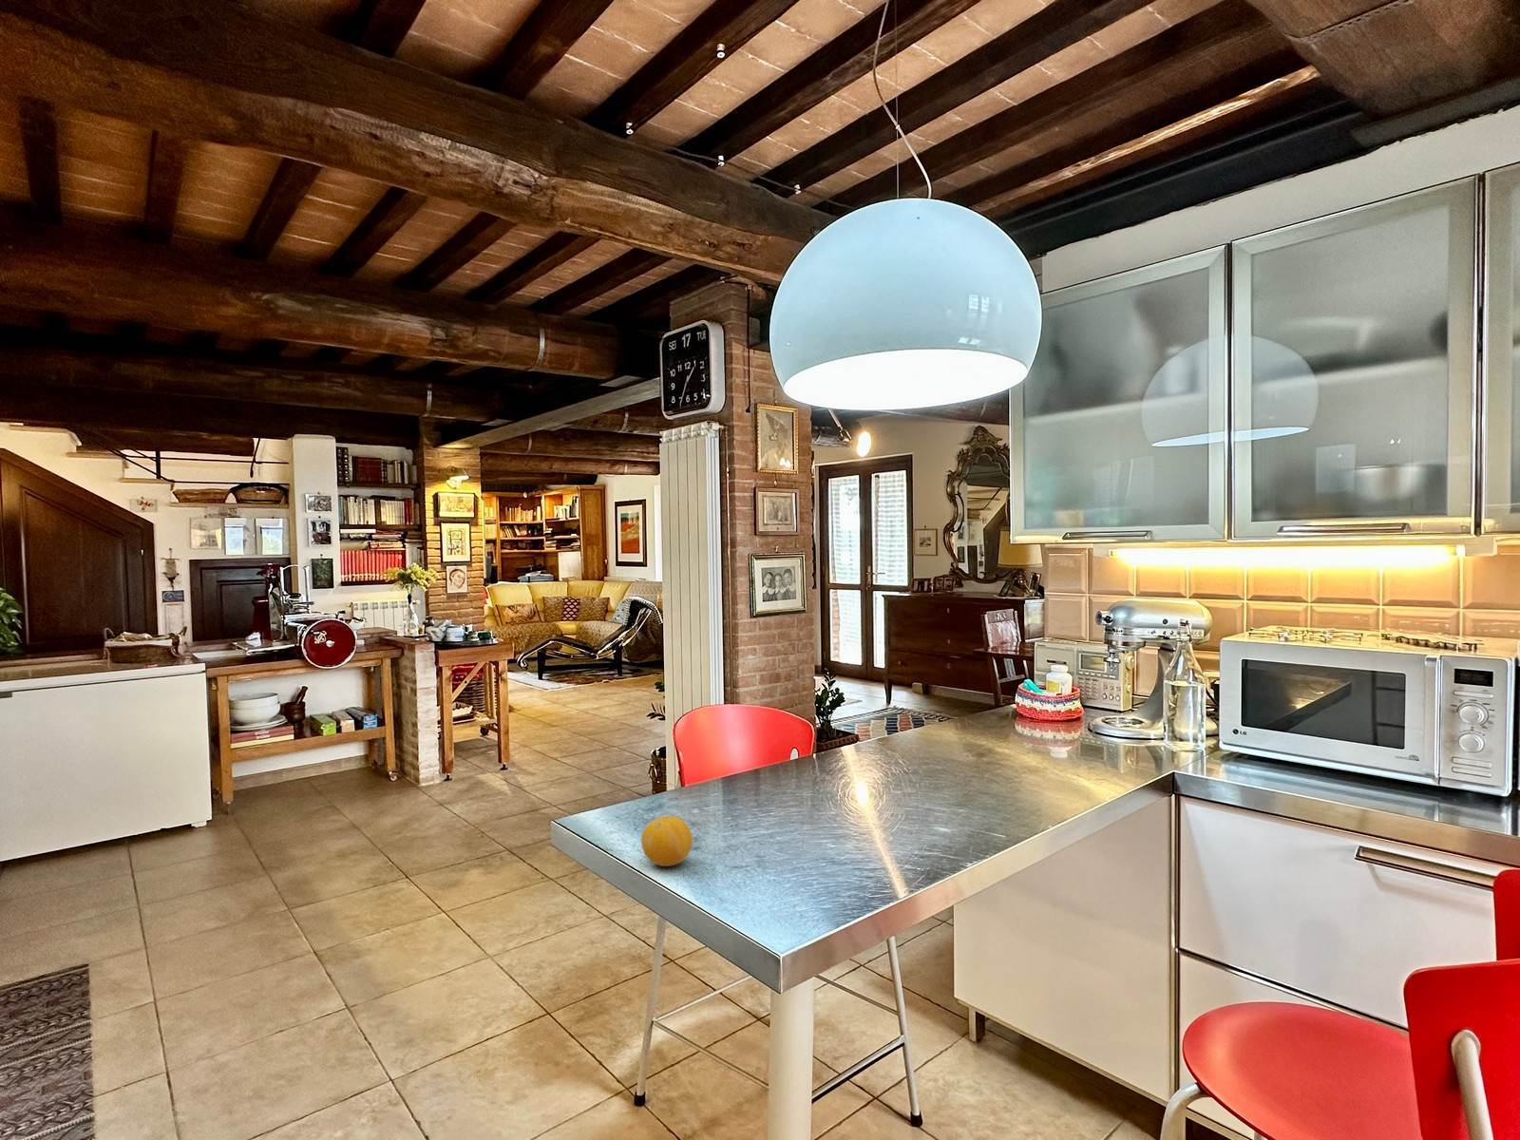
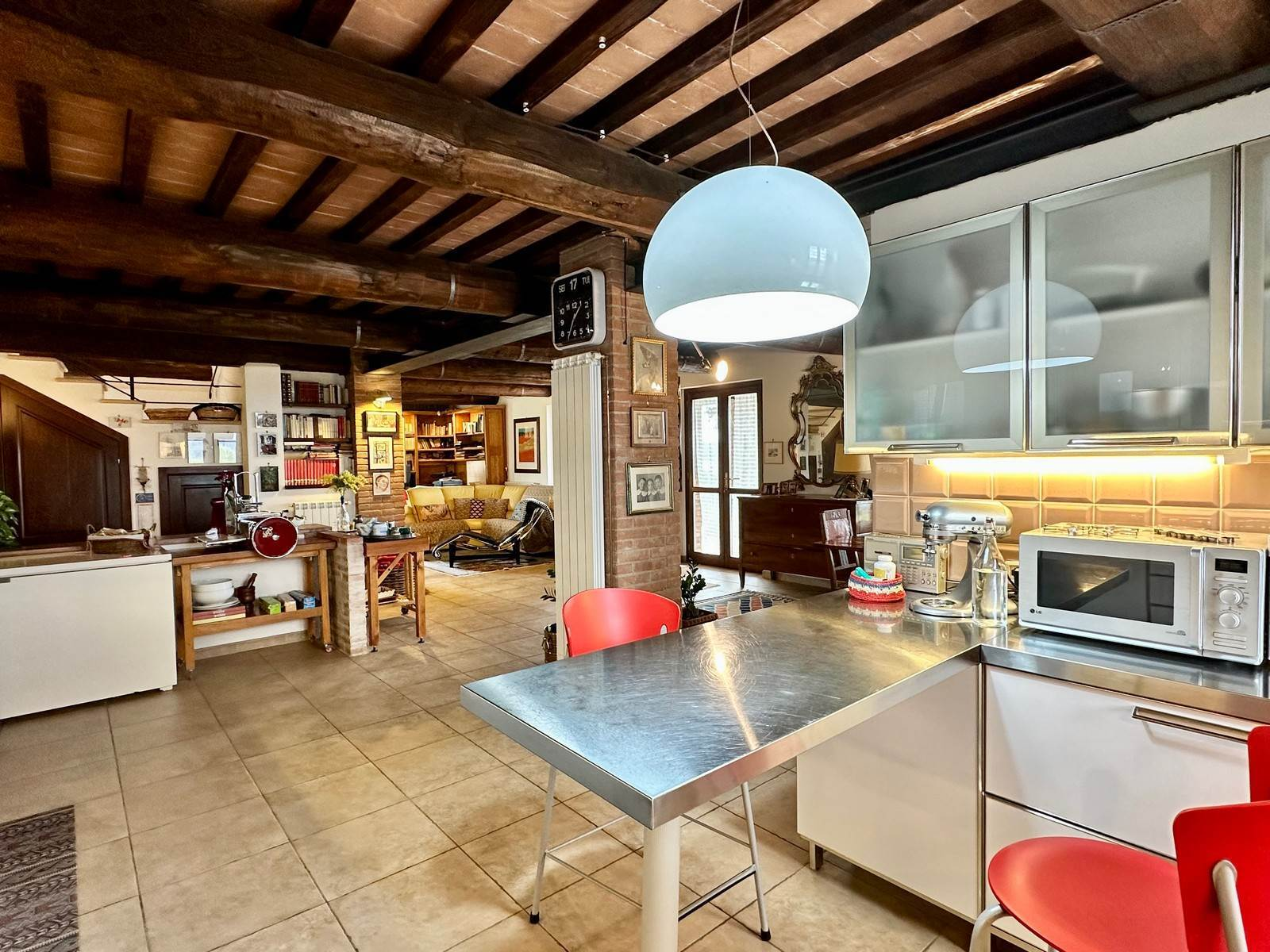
- fruit [640,814,693,867]
